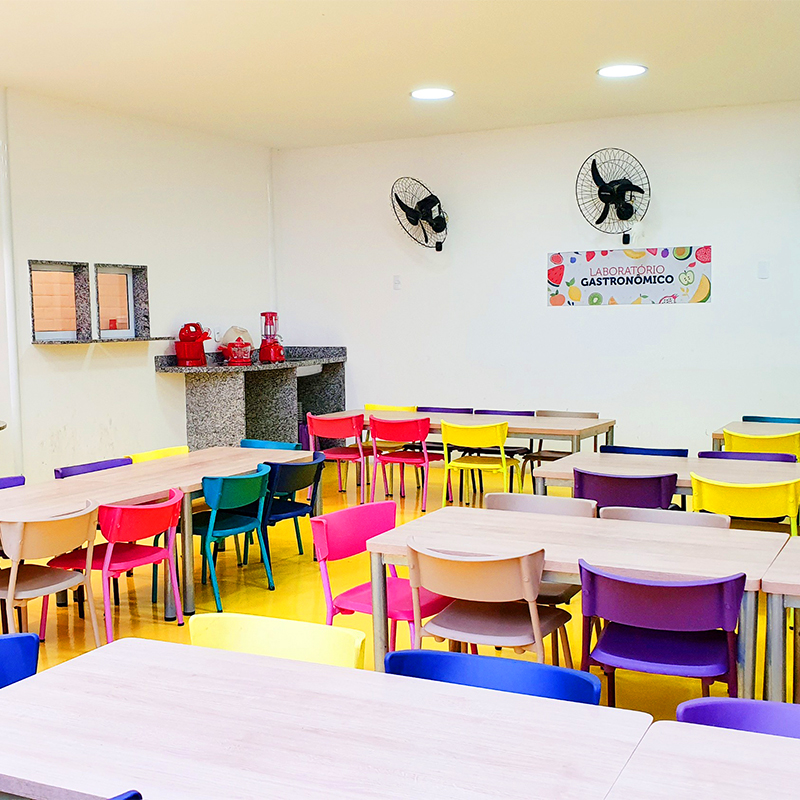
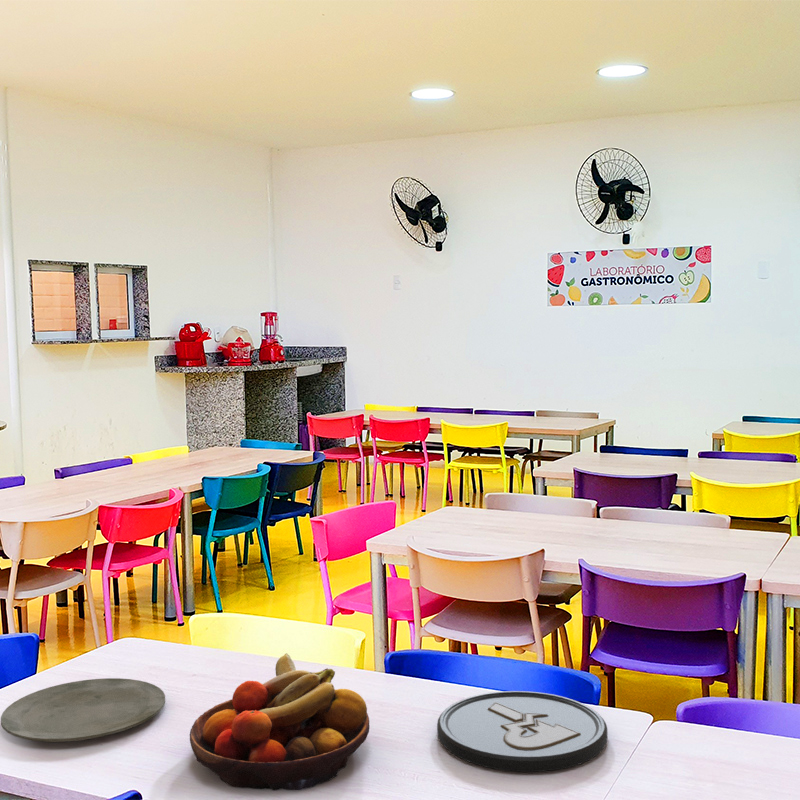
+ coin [436,690,608,773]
+ fruit bowl [189,653,371,791]
+ plate [0,677,166,743]
